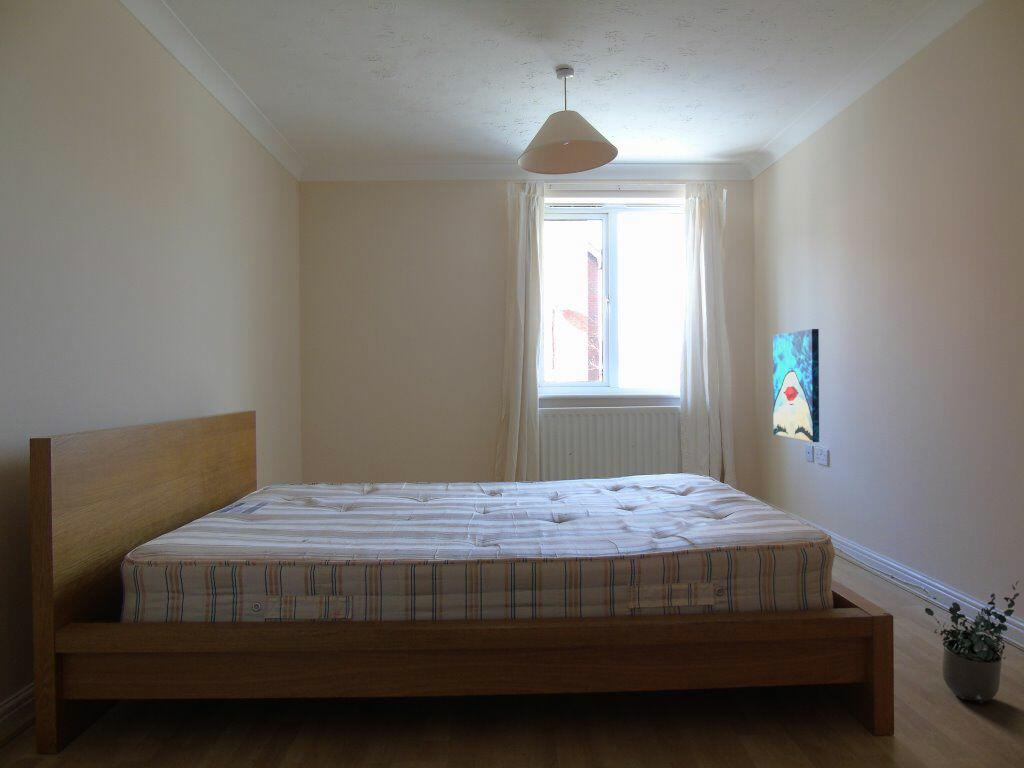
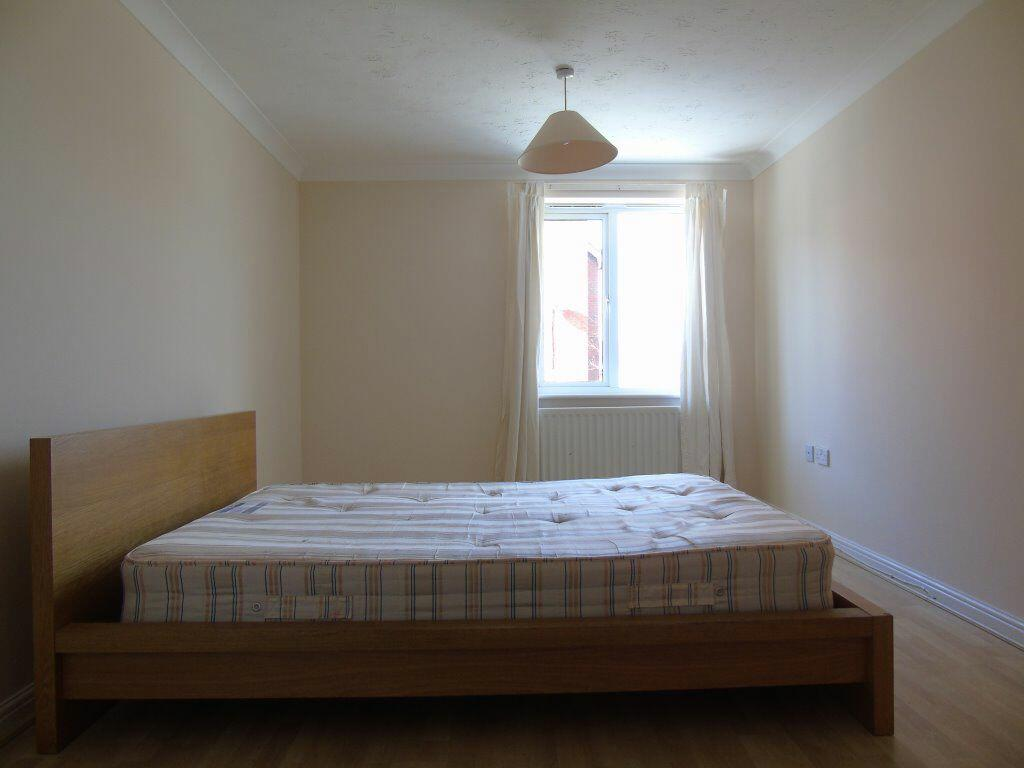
- wall art [772,328,820,443]
- potted plant [924,580,1020,704]
